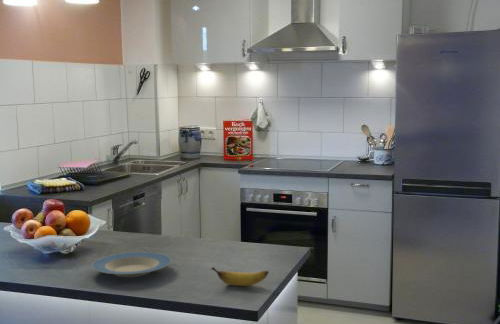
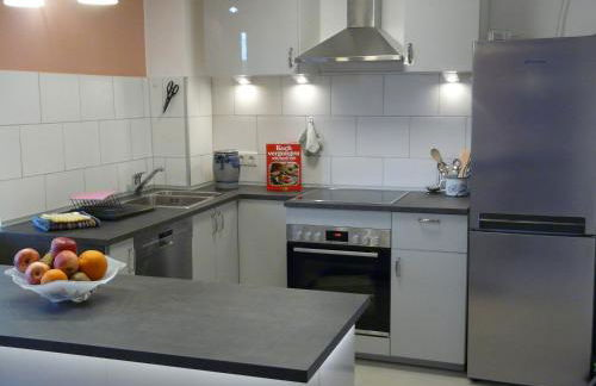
- plate [91,251,172,278]
- banana [211,266,270,287]
